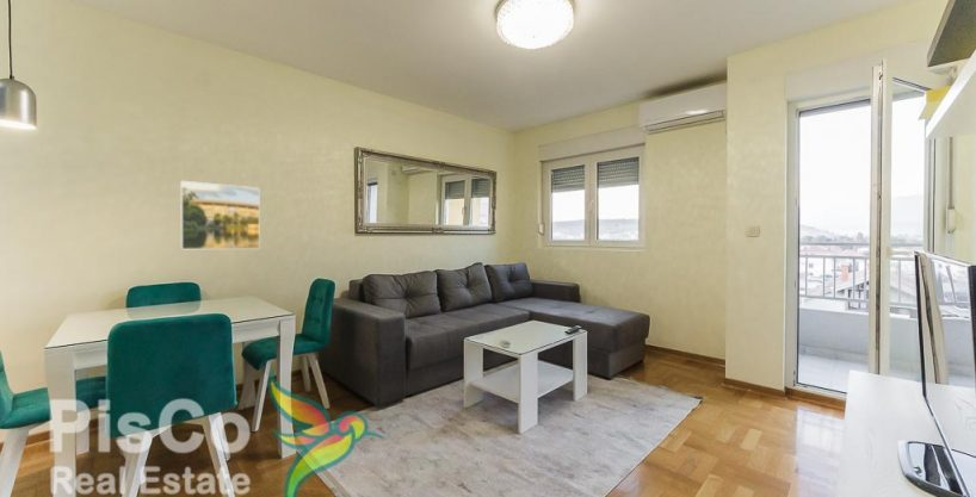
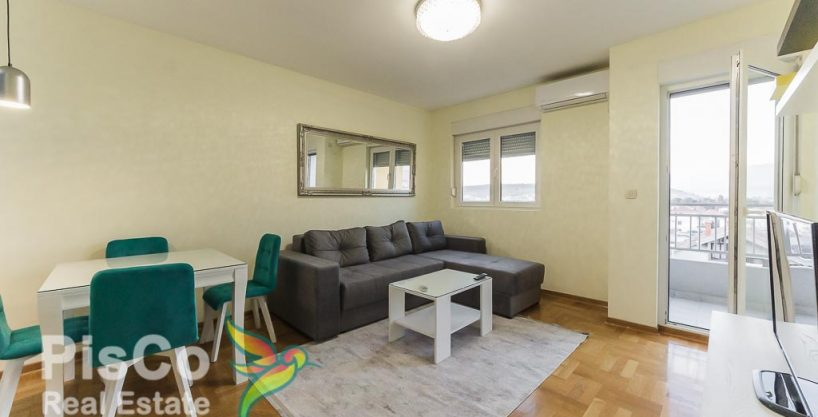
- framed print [179,180,261,250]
